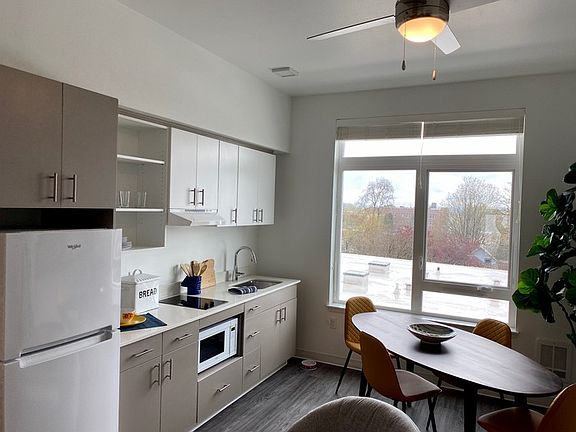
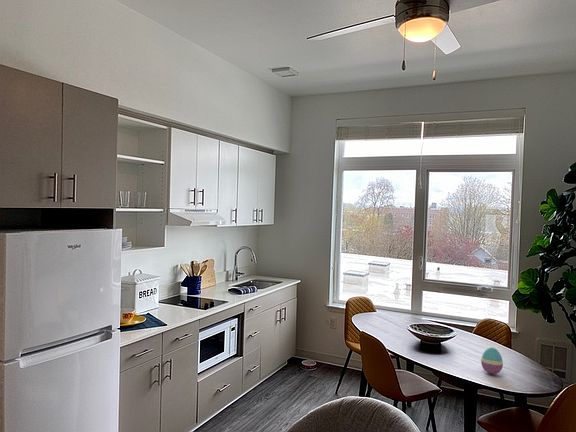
+ decorative egg [480,347,504,375]
